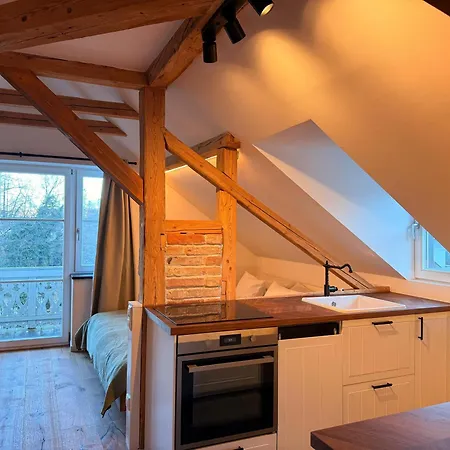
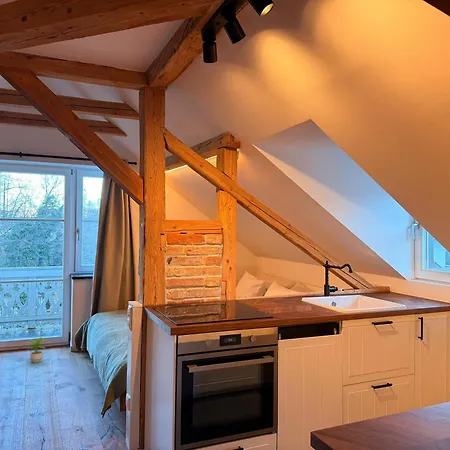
+ potted plant [25,336,49,364]
